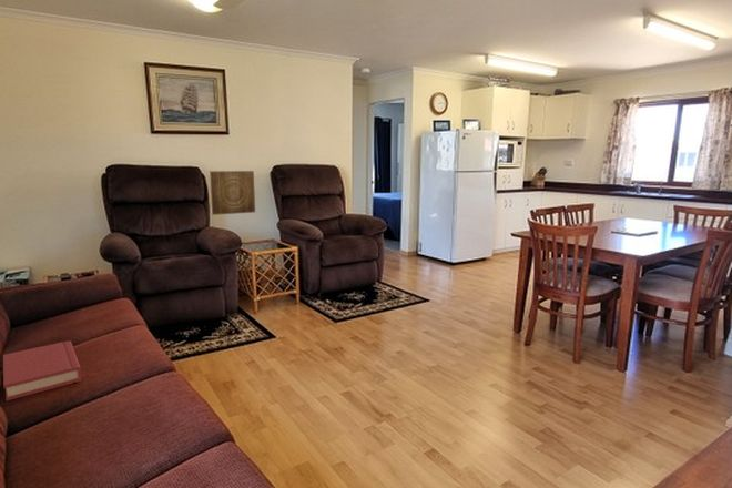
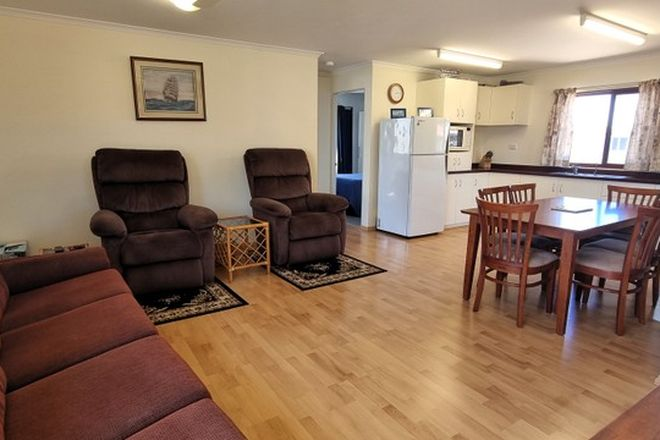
- hardback book [2,339,83,401]
- wall art [209,170,256,216]
